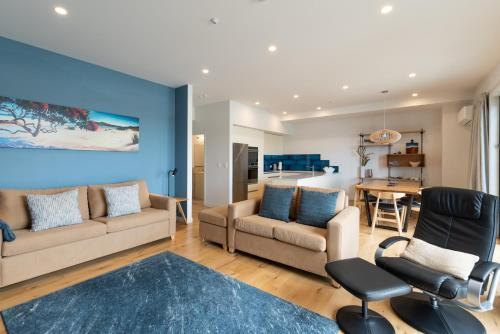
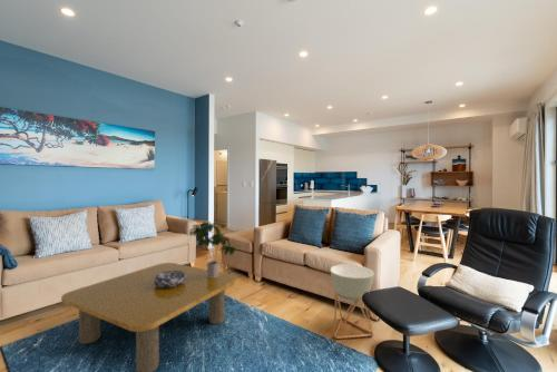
+ coffee table [60,262,238,372]
+ planter [330,263,375,340]
+ potted plant [188,221,237,277]
+ decorative bowl [154,271,186,288]
